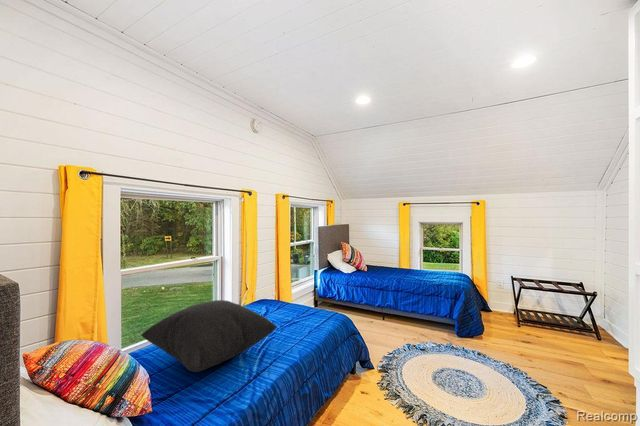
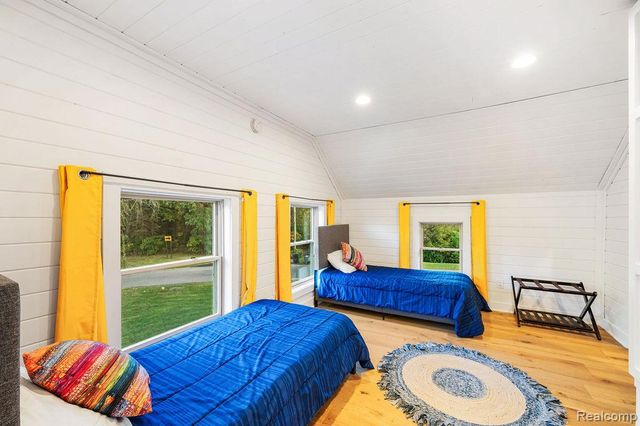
- cushion [140,299,278,373]
